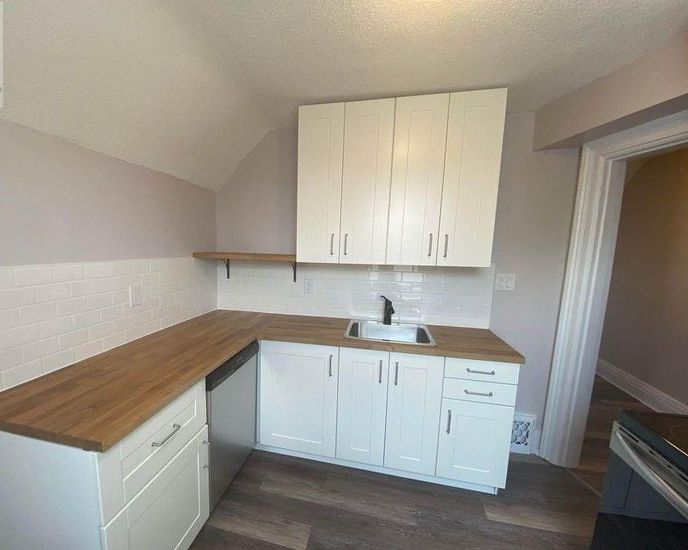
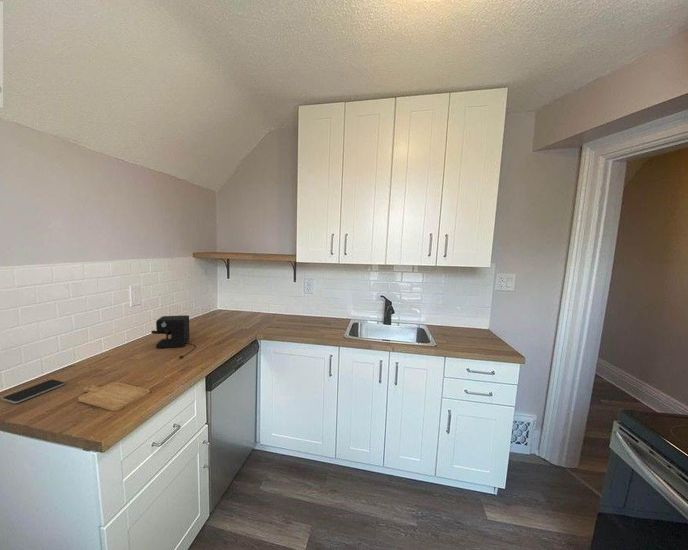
+ coffee maker [150,314,197,359]
+ chopping board [77,381,151,412]
+ smartphone [1,378,66,405]
